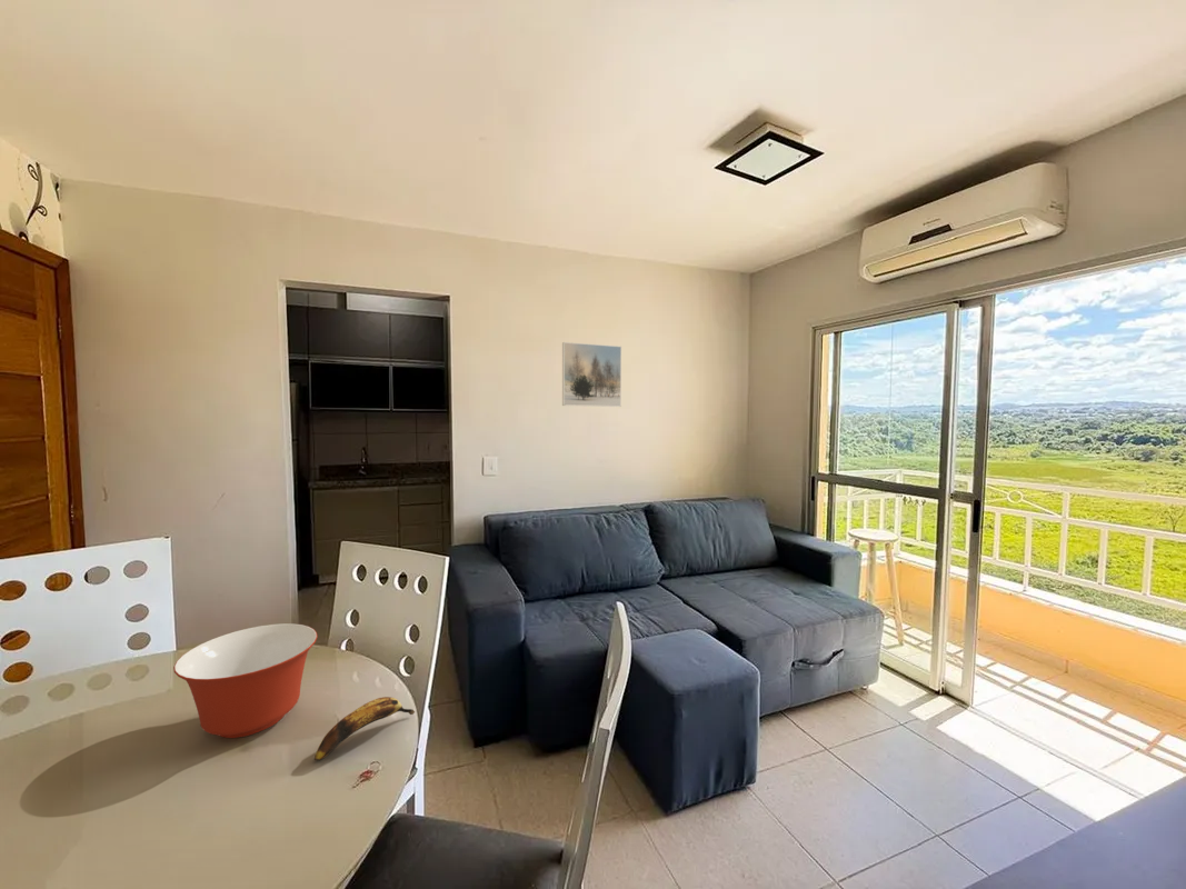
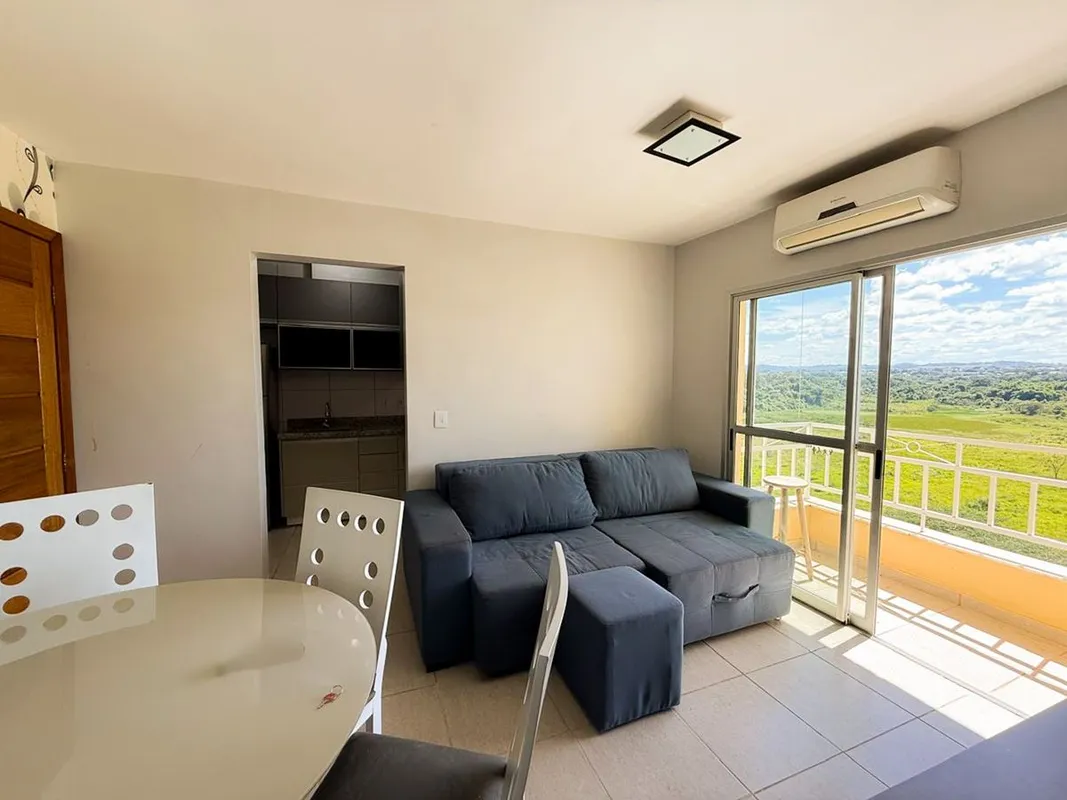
- banana [313,696,416,761]
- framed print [561,341,622,408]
- mixing bowl [172,622,318,739]
